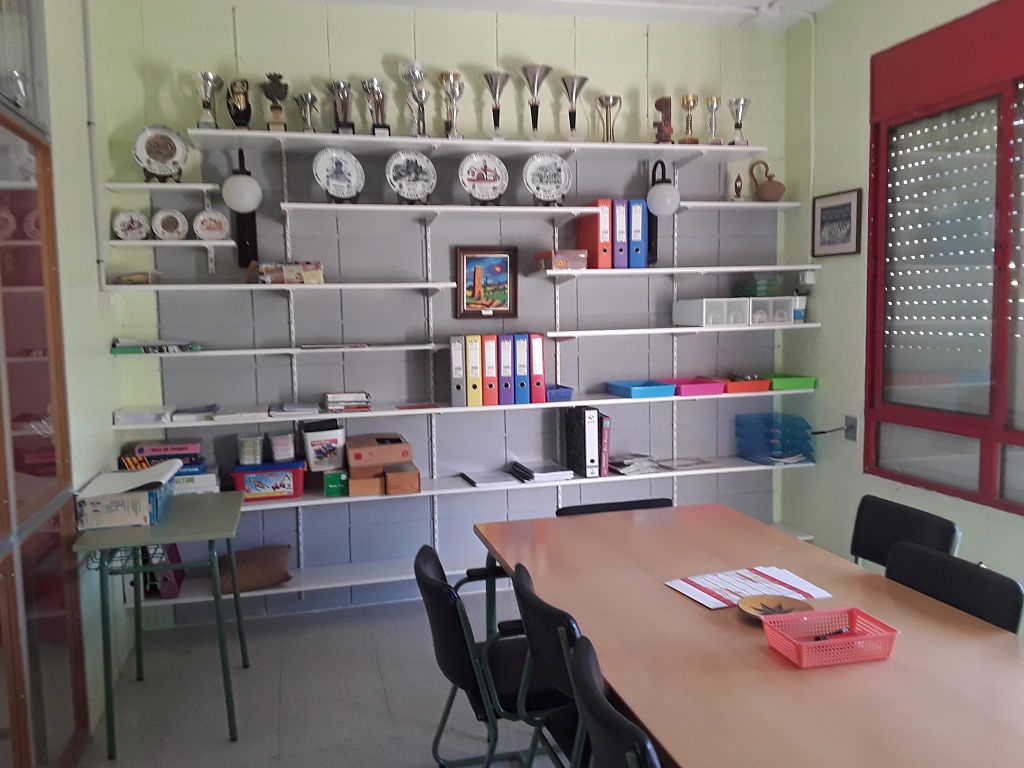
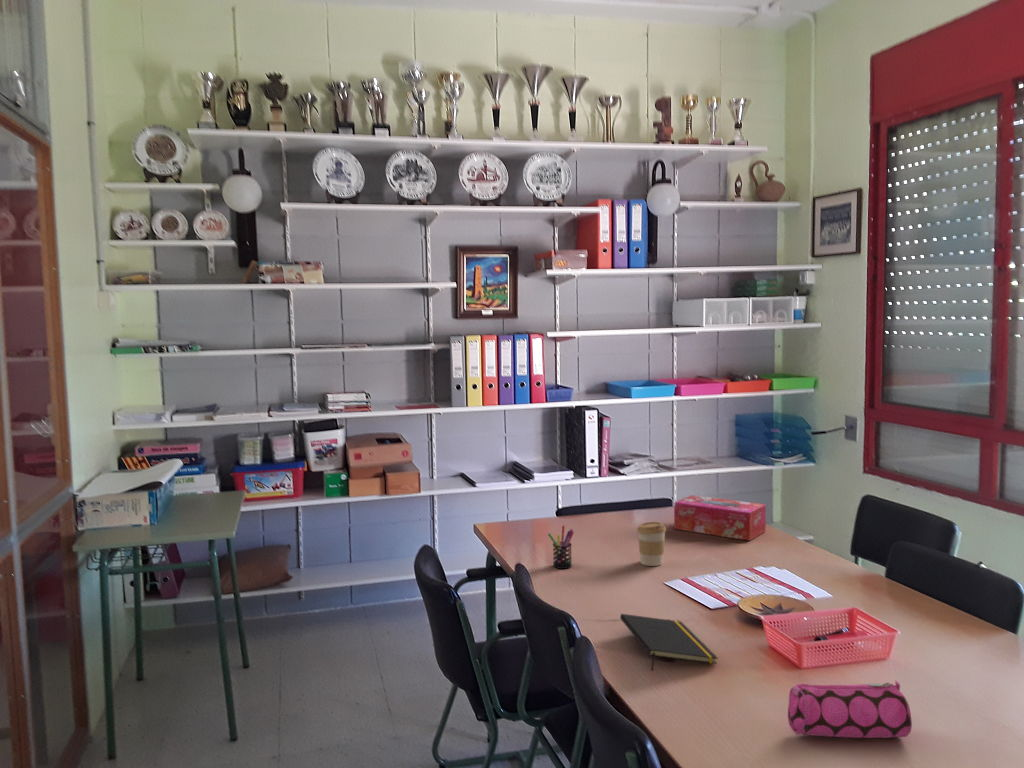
+ notepad [619,613,719,672]
+ pen holder [547,525,575,570]
+ tissue box [673,494,767,542]
+ pencil case [787,679,913,739]
+ coffee cup [636,521,667,567]
